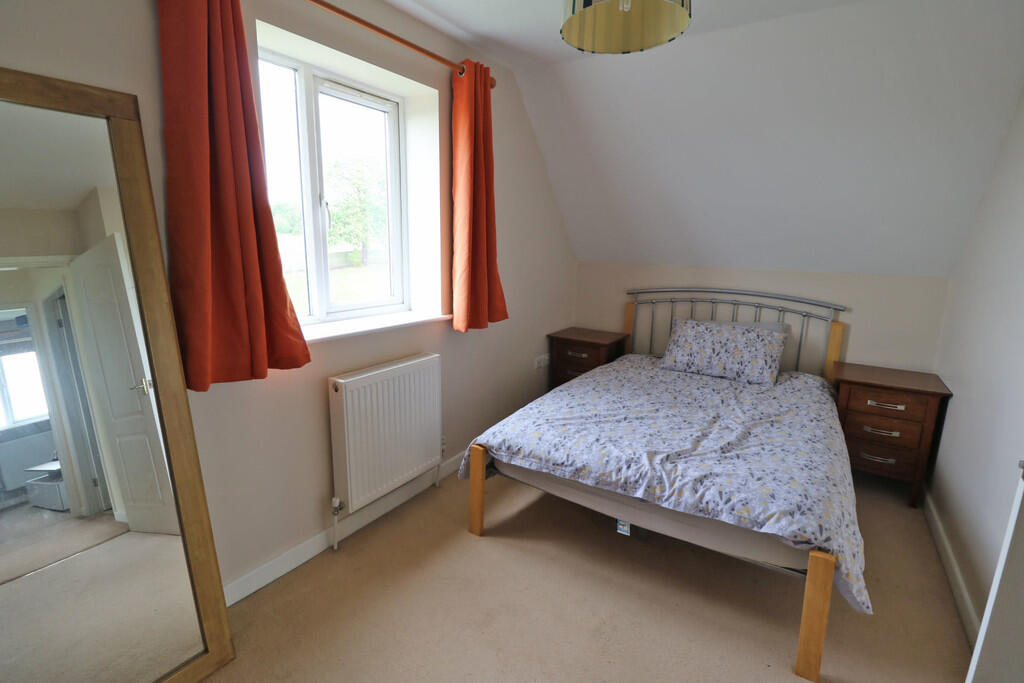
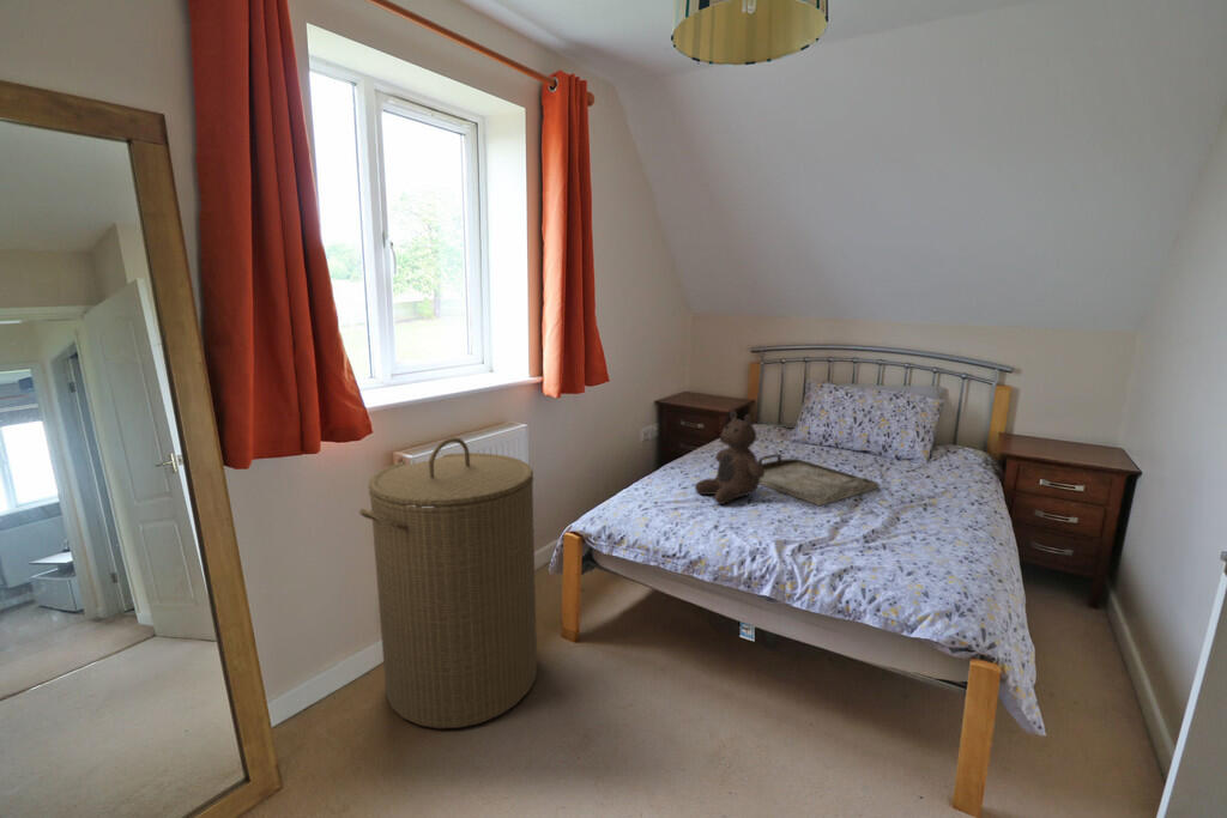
+ laundry hamper [358,436,538,729]
+ teddy bear [694,410,764,505]
+ serving tray [757,453,881,507]
